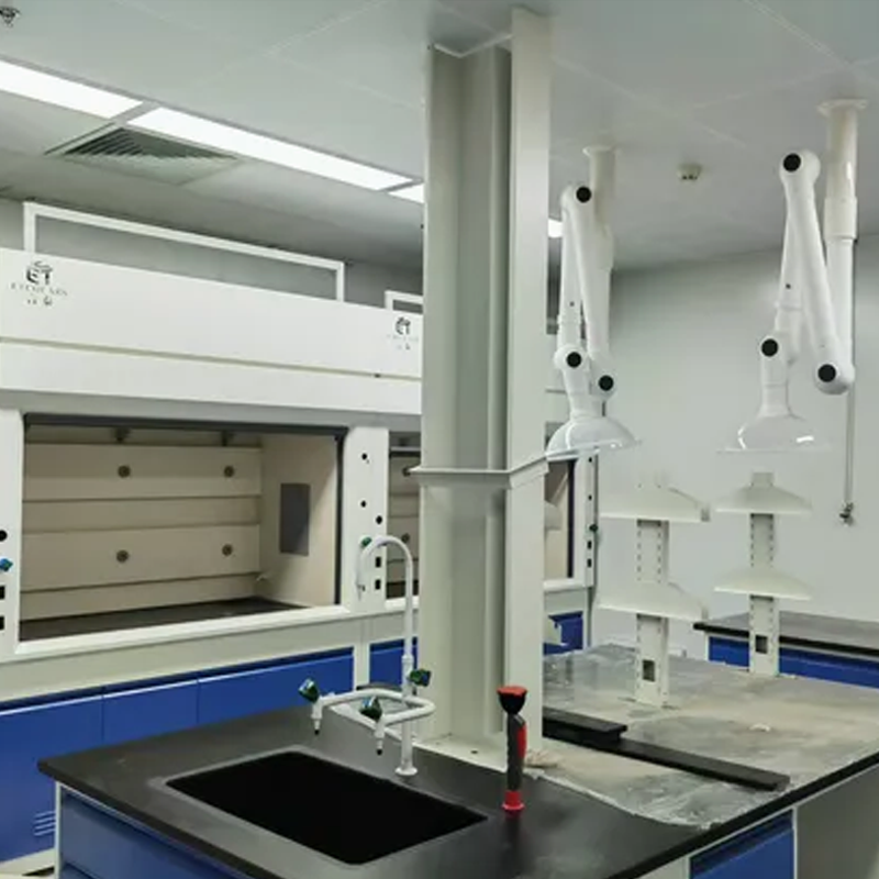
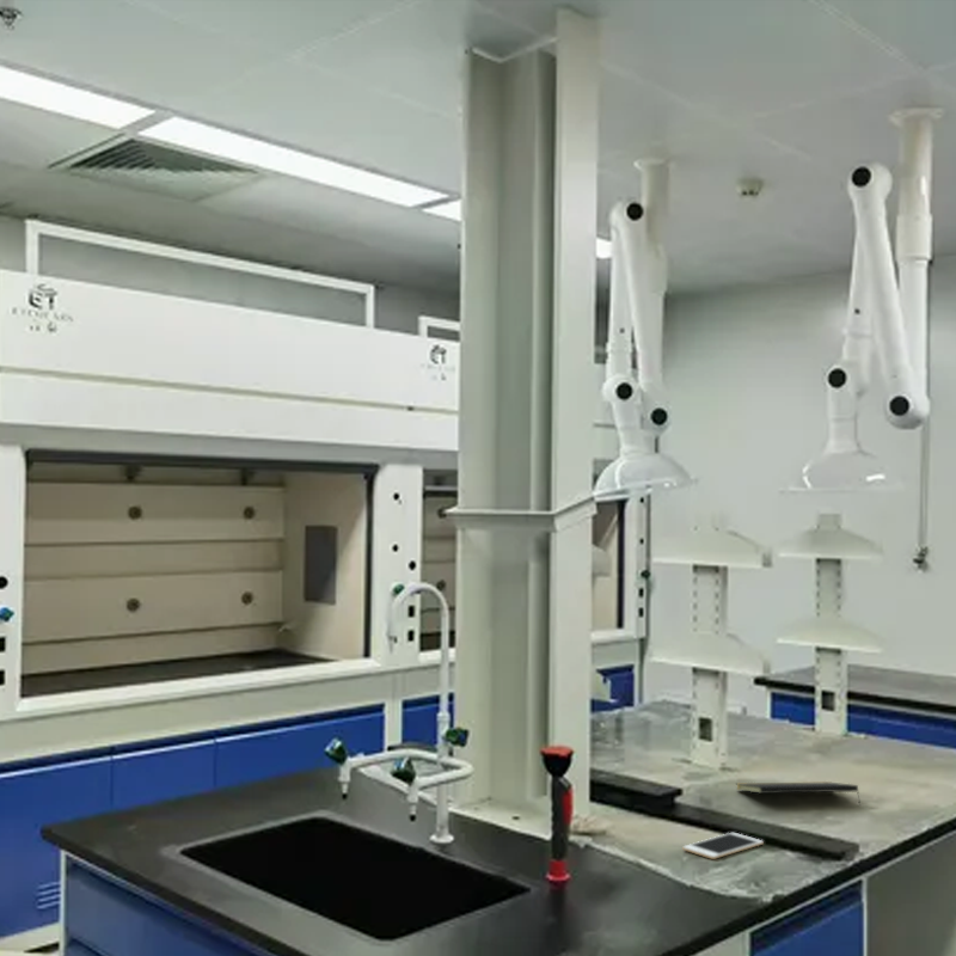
+ cell phone [681,832,765,860]
+ notepad [735,780,862,807]
